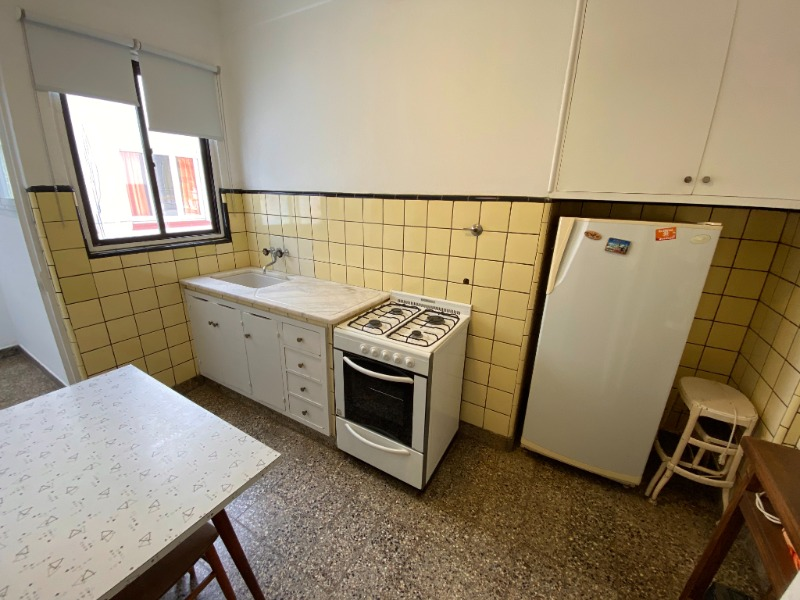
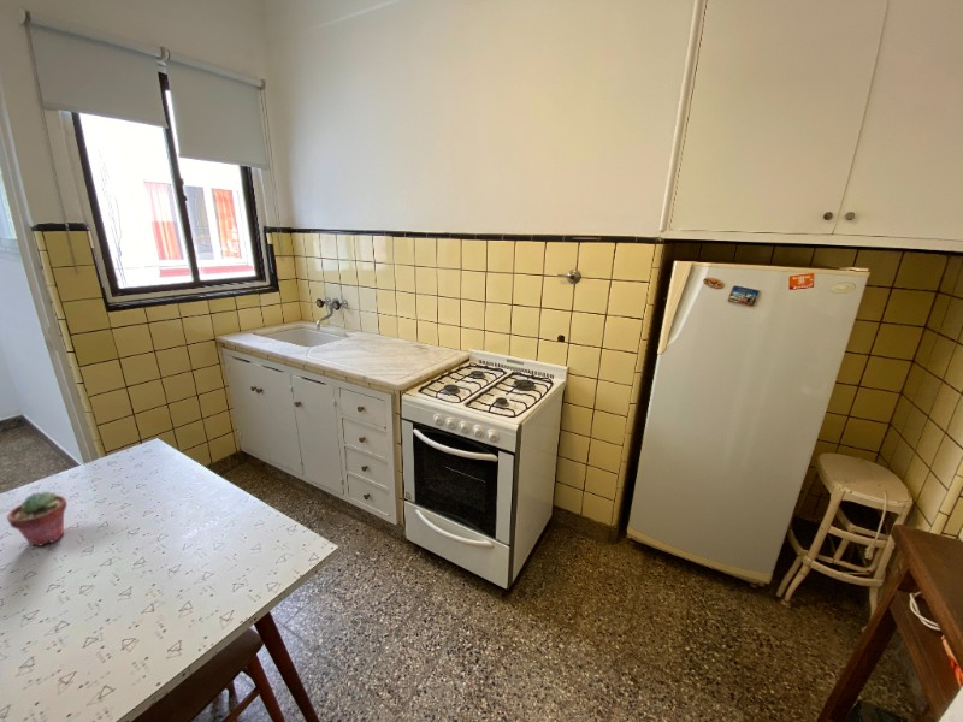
+ potted succulent [6,490,69,548]
